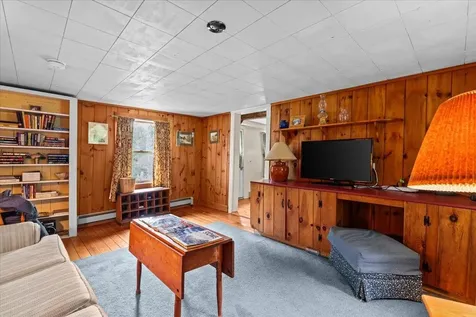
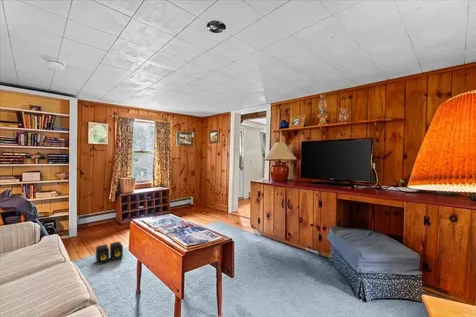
+ speaker [95,241,124,266]
